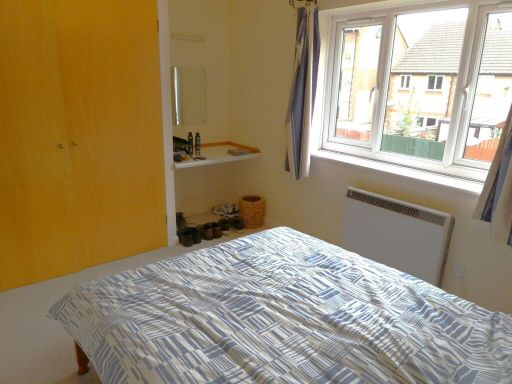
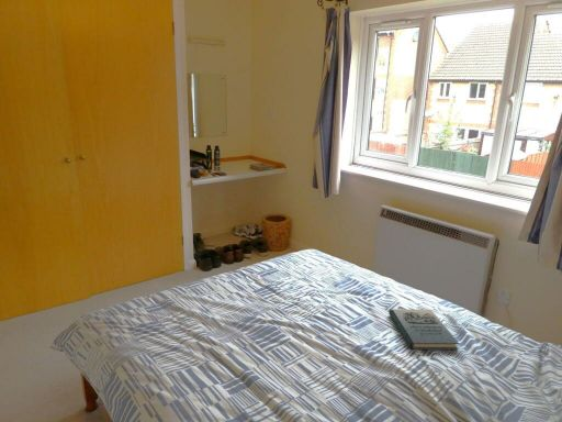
+ book [387,308,460,351]
